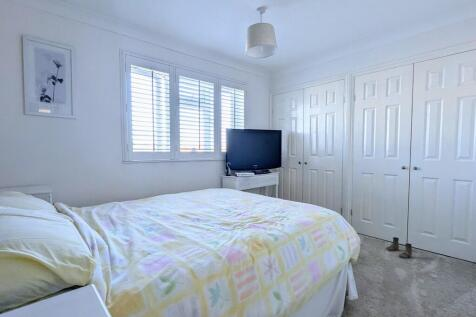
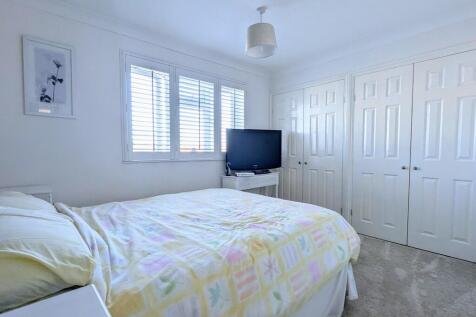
- boots [385,236,413,259]
